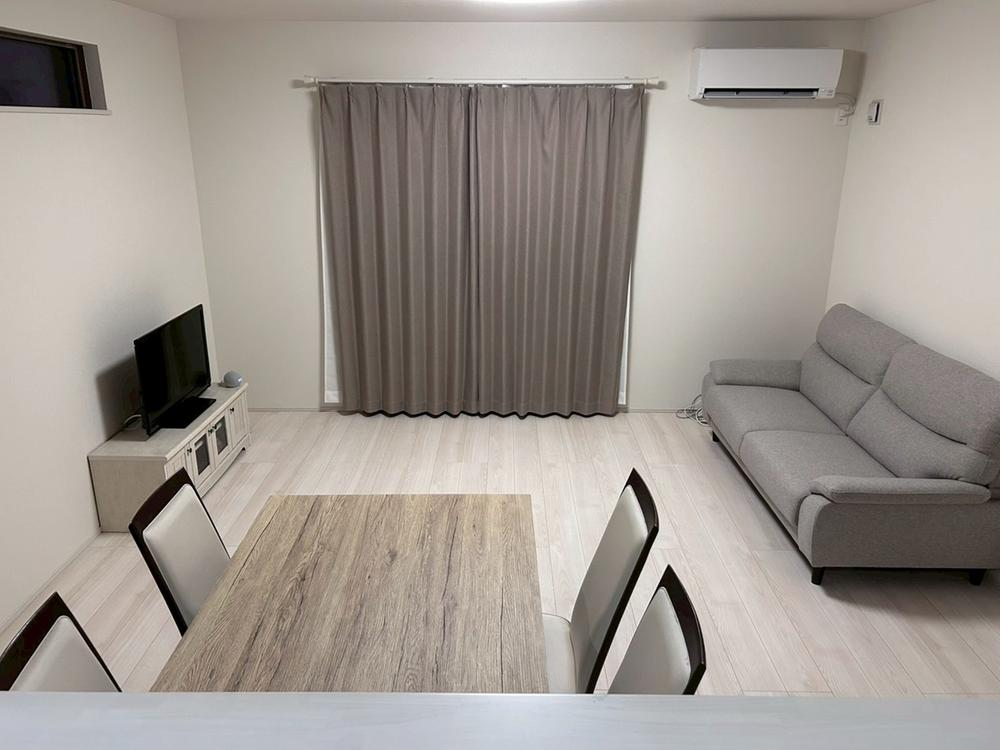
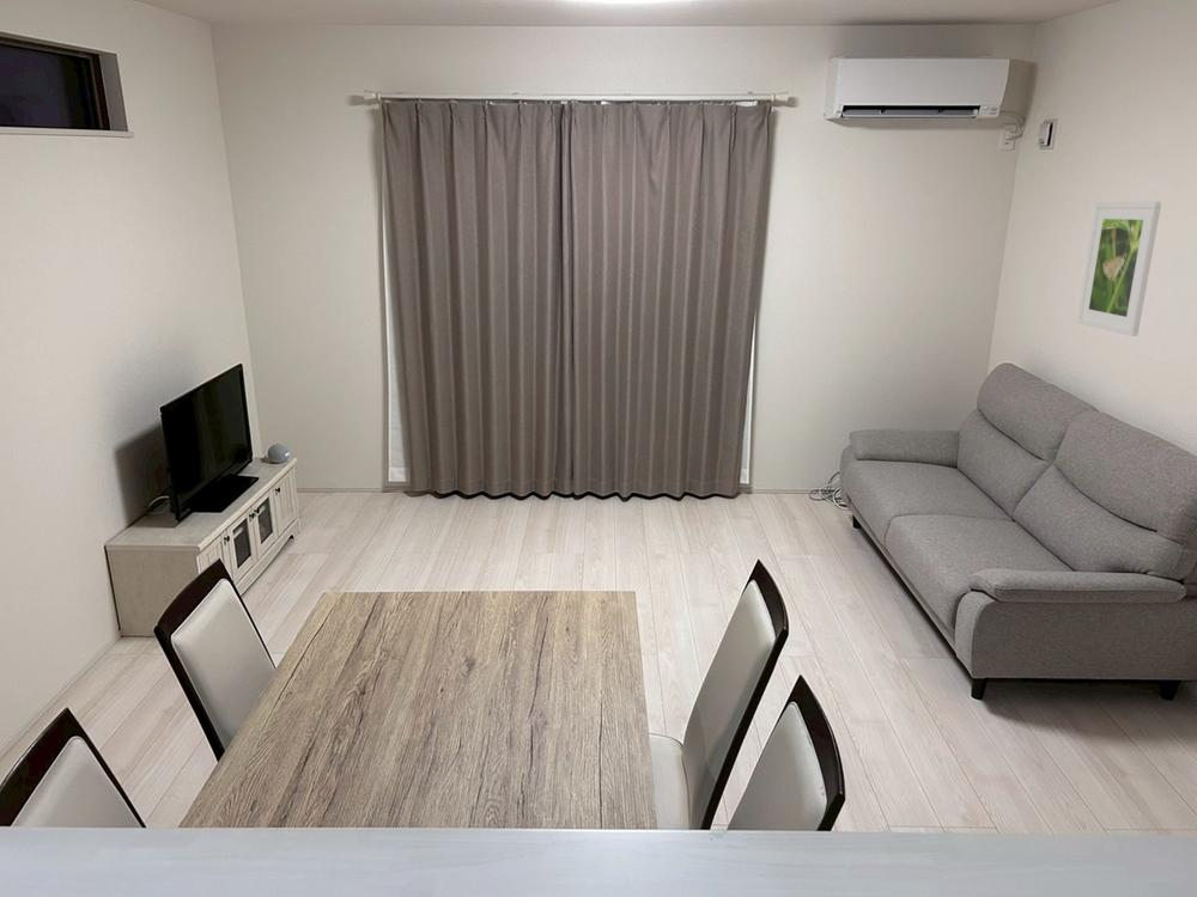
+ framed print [1076,201,1162,337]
